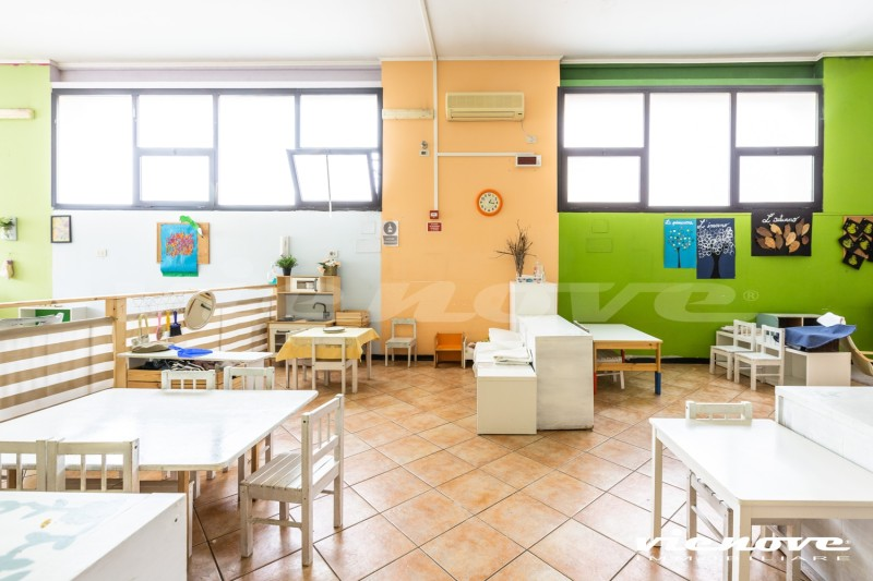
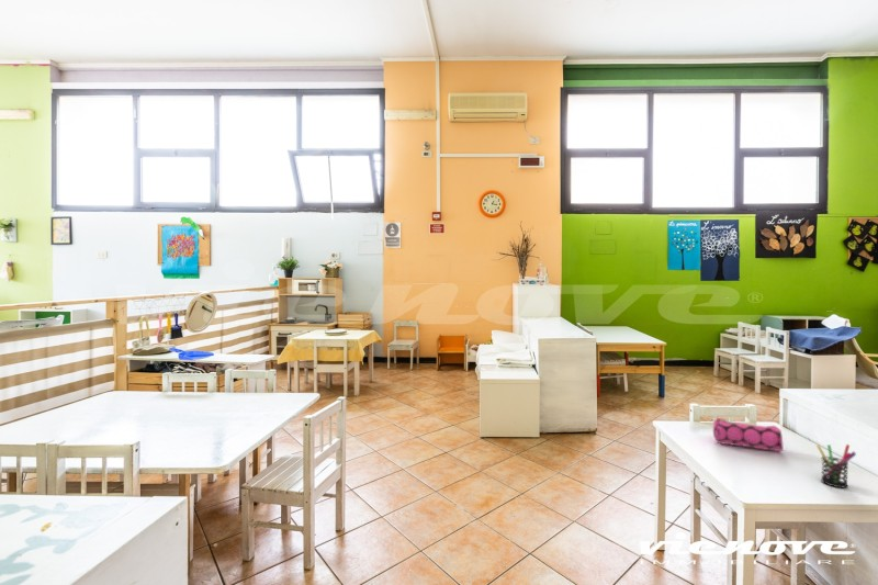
+ pencil case [712,416,785,452]
+ pen holder [815,443,857,488]
